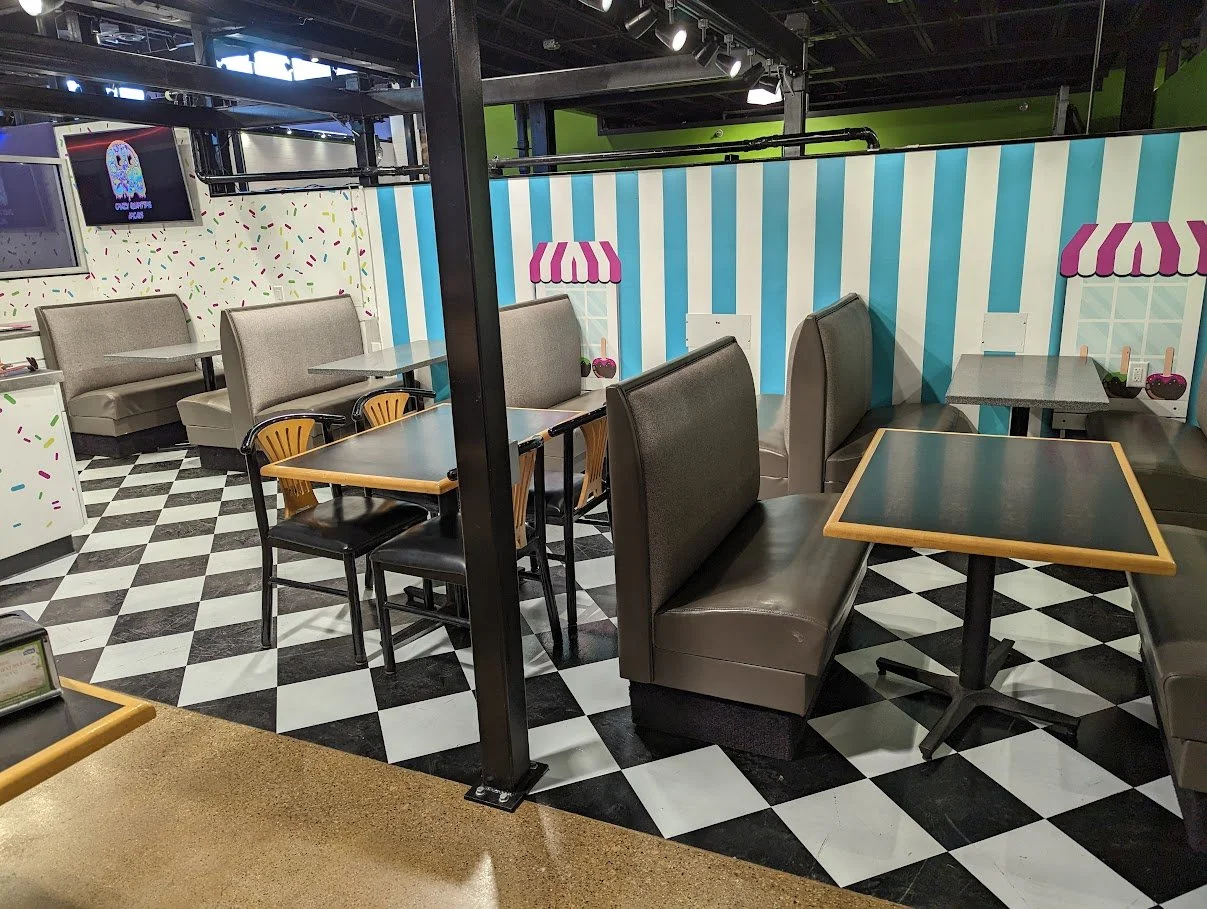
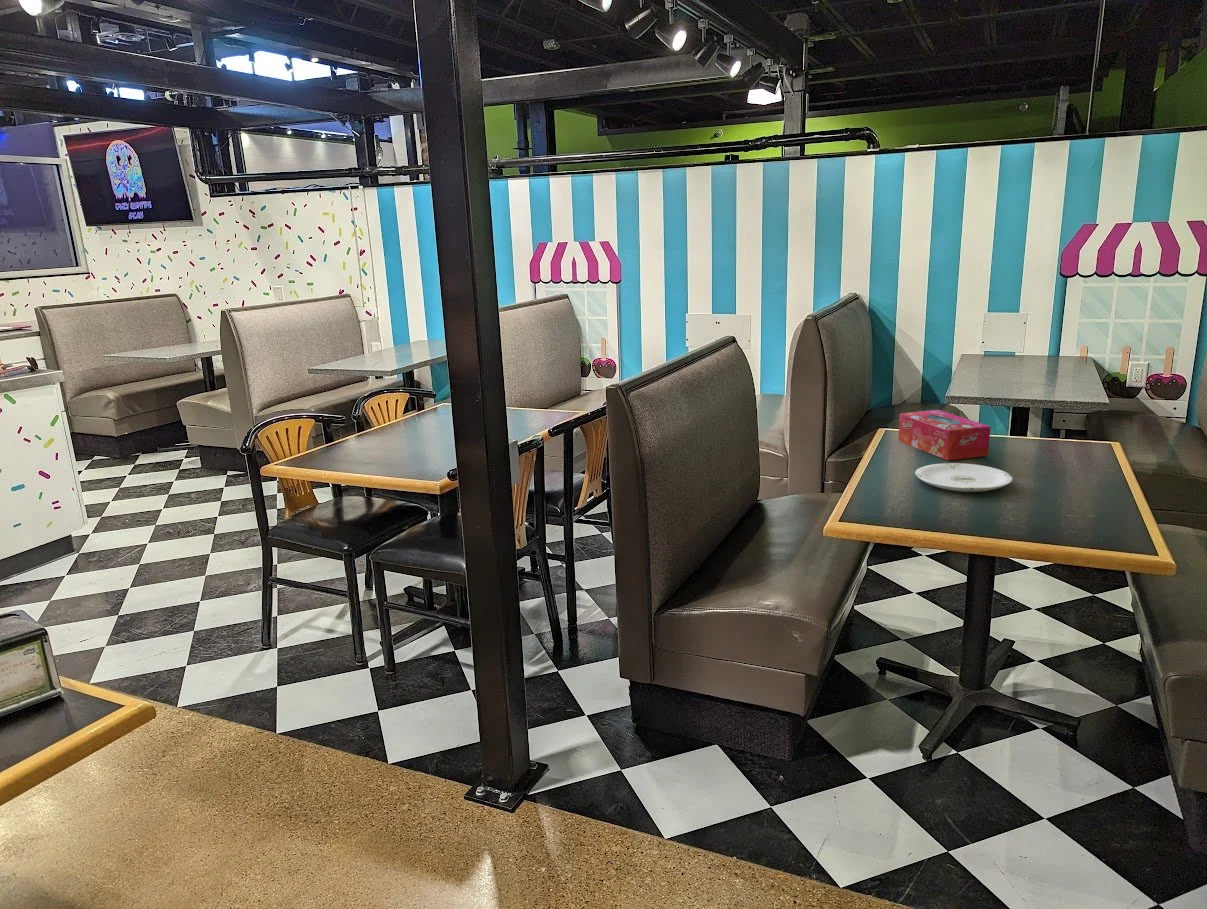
+ tissue box [897,409,991,461]
+ plate [914,462,1013,493]
